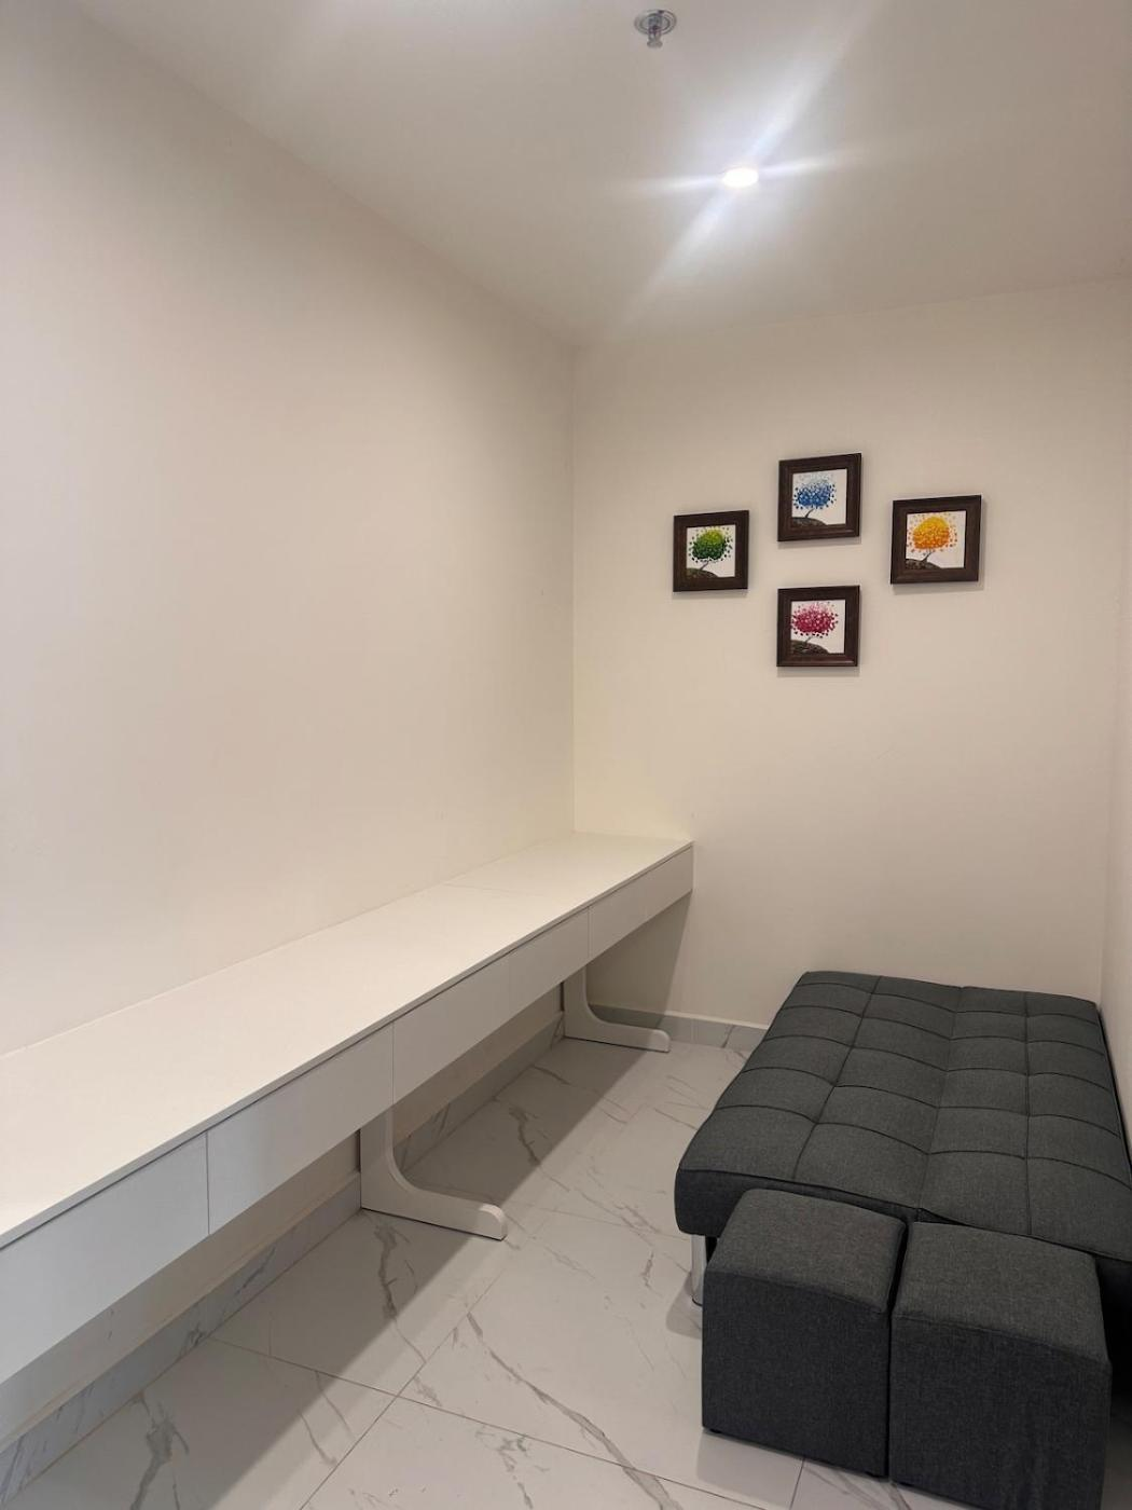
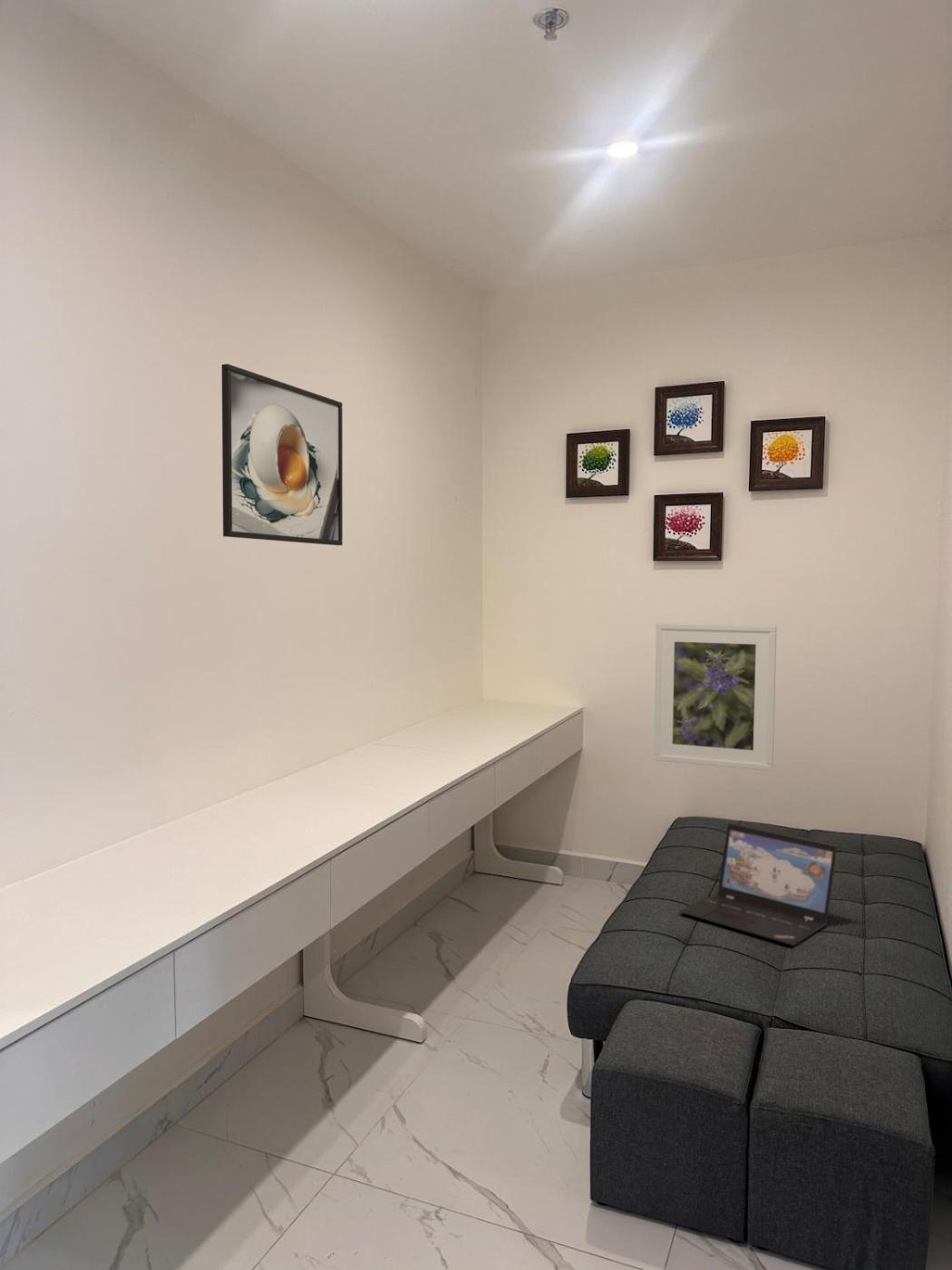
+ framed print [653,622,778,772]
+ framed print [221,363,344,546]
+ laptop [678,822,838,947]
